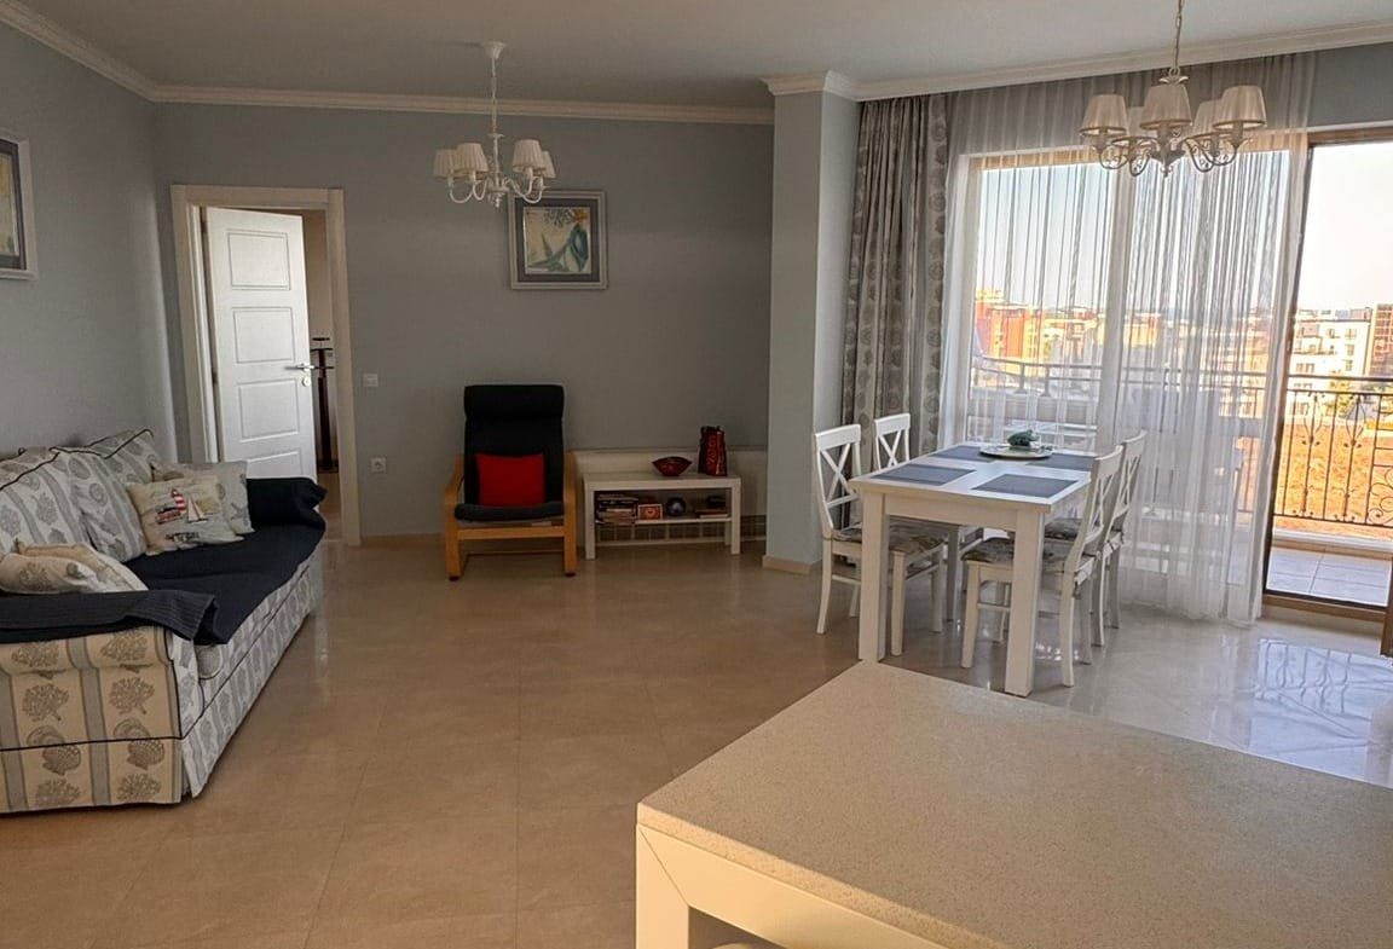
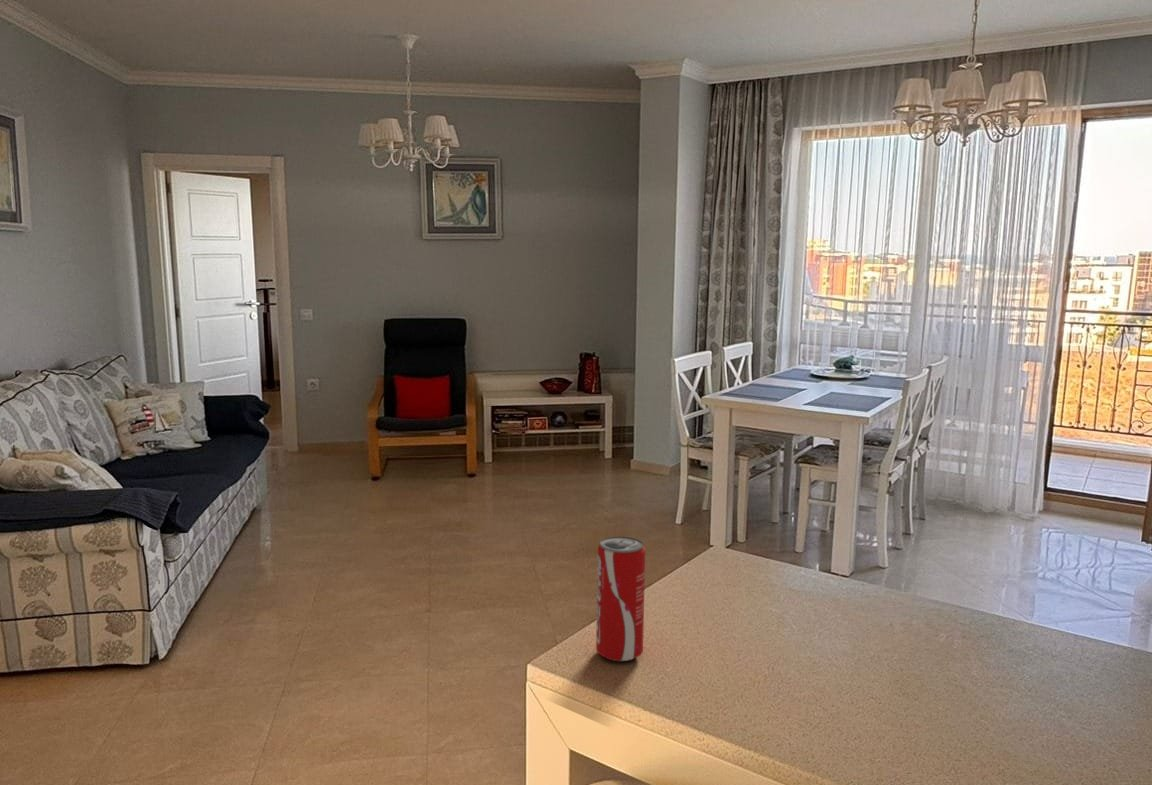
+ beverage can [595,535,646,662]
